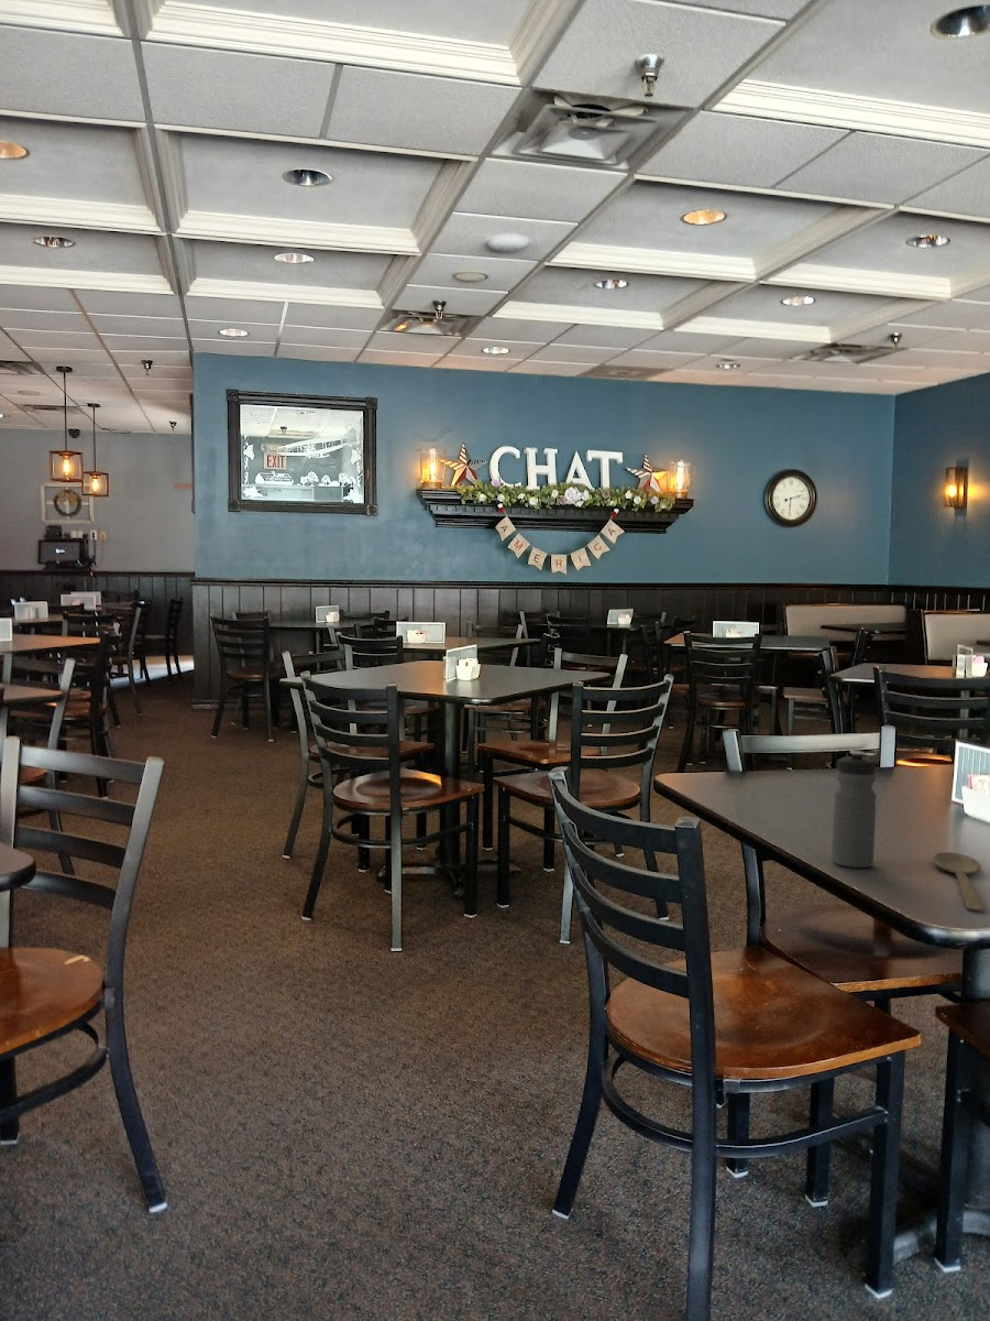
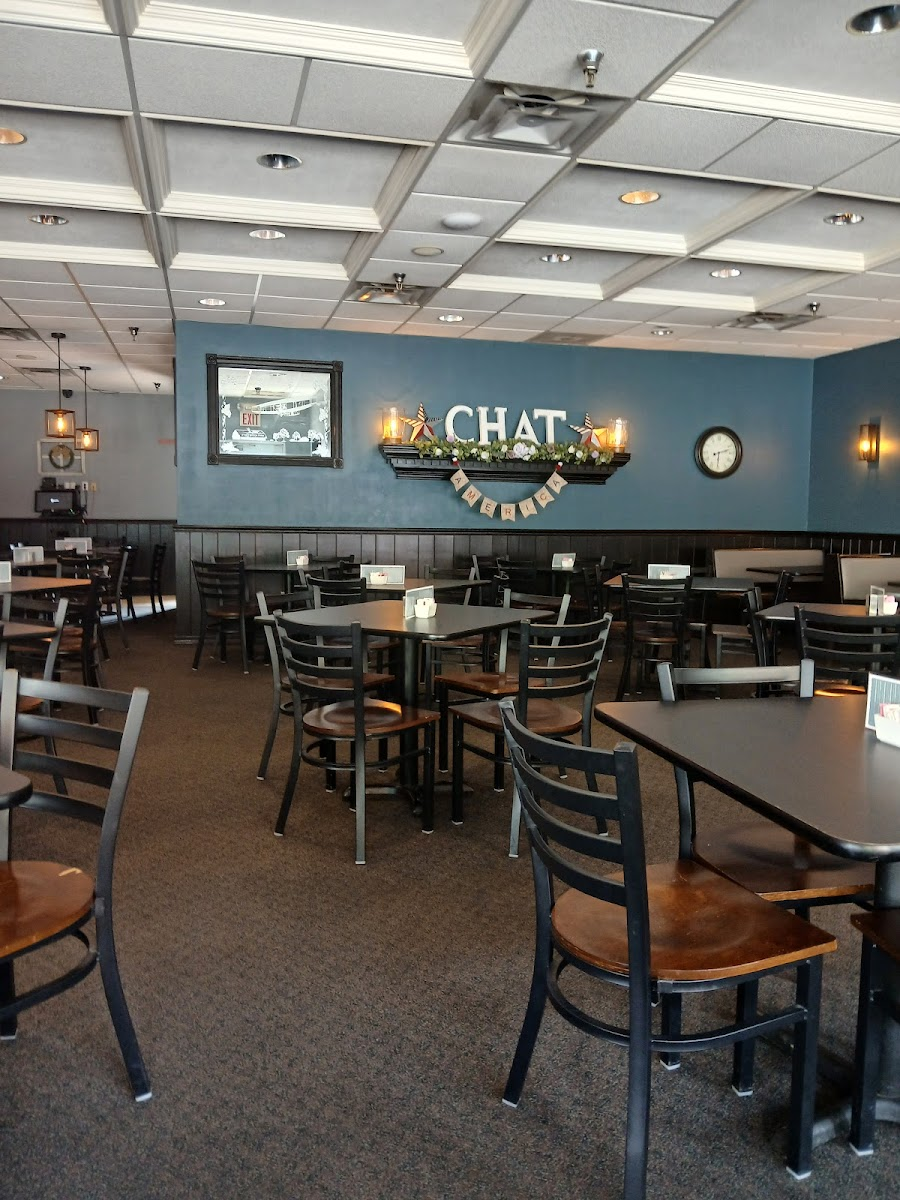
- water bottle [831,750,878,869]
- wooden spoon [931,851,986,911]
